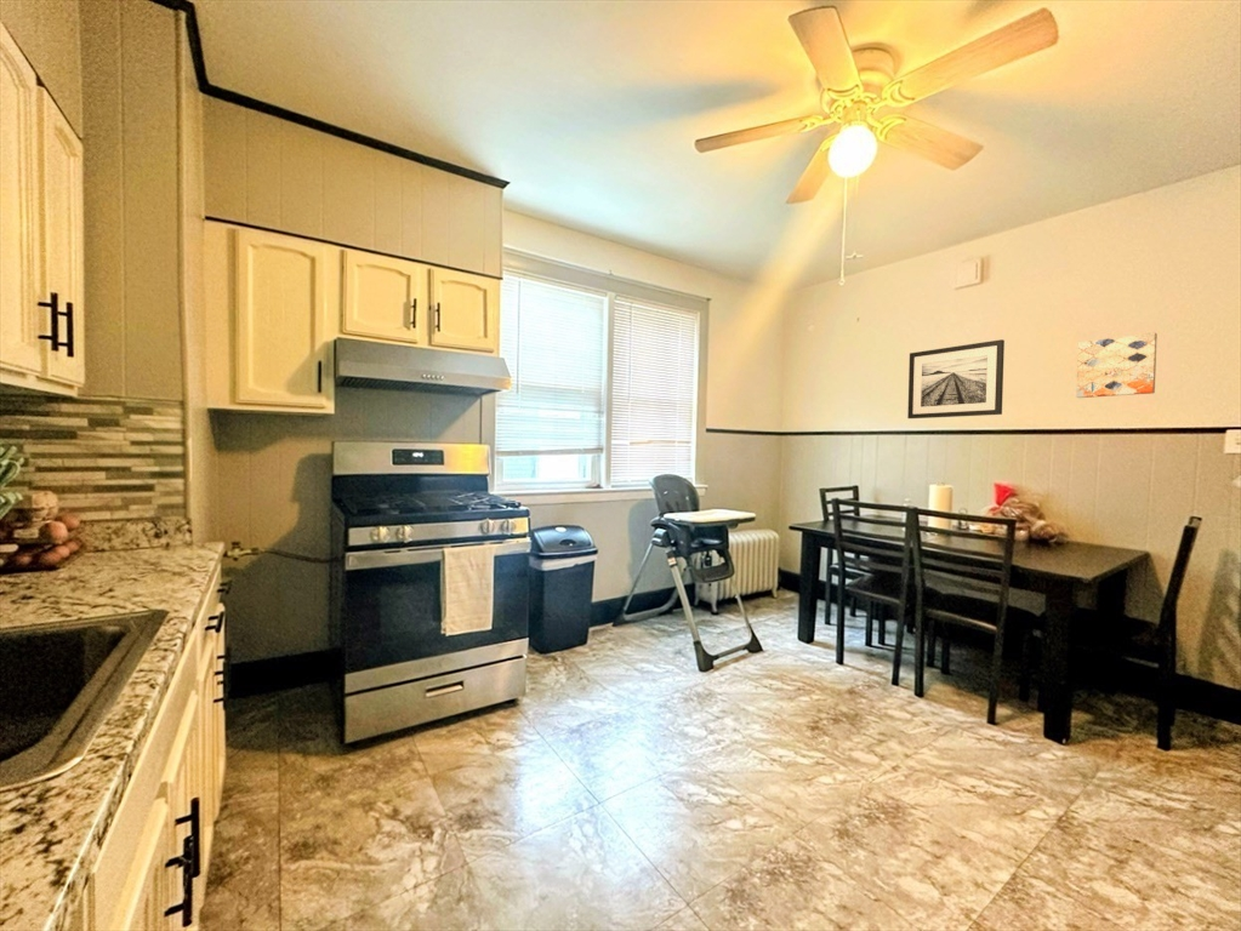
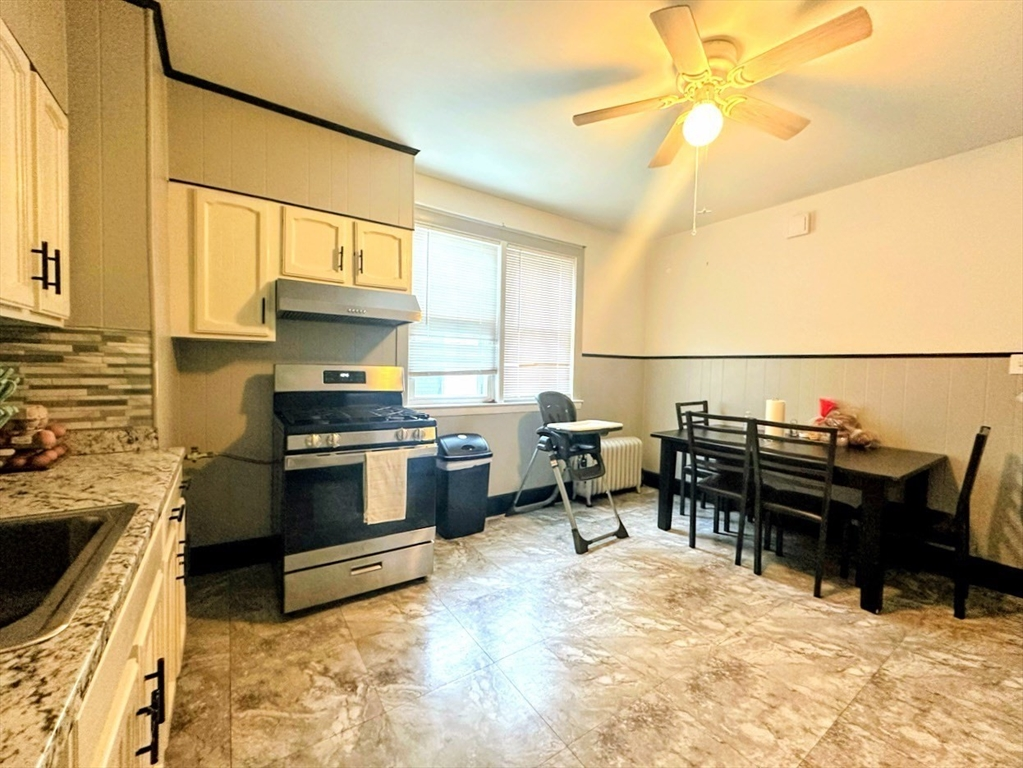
- wall art [906,338,1006,419]
- wall art [1075,332,1159,399]
